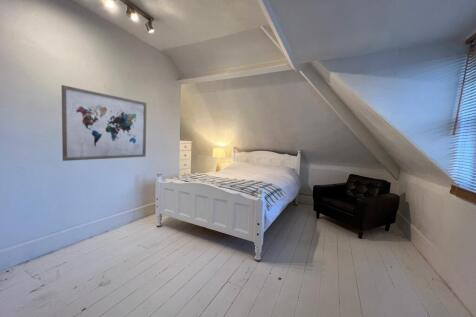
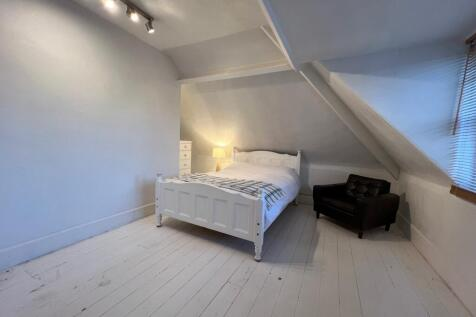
- wall art [61,84,148,162]
